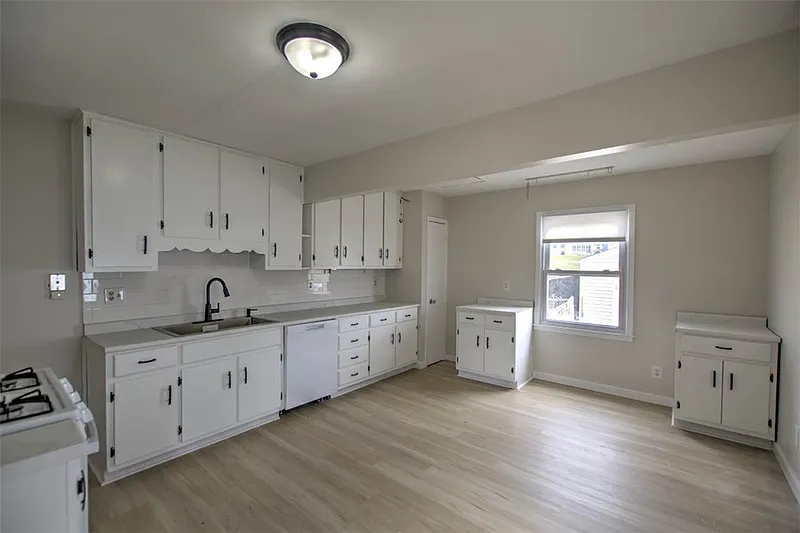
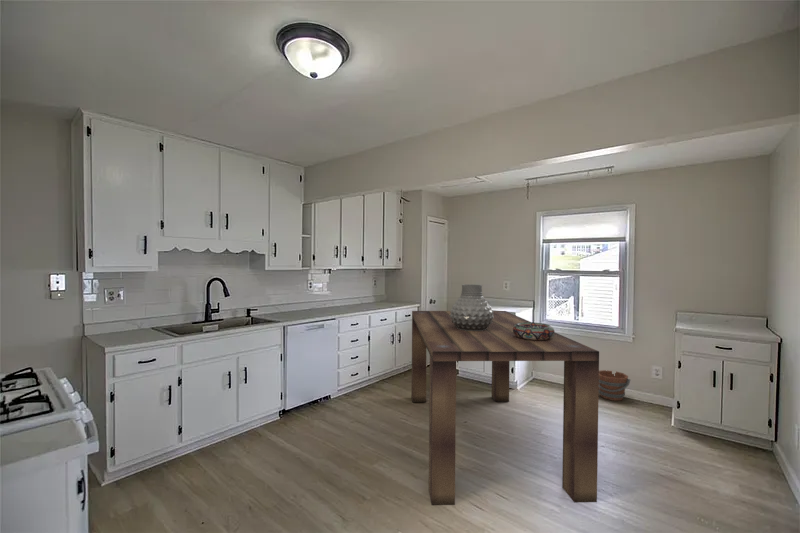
+ bucket [599,369,631,402]
+ decorative bowl [513,321,556,340]
+ dining table [411,310,600,506]
+ vase [450,283,494,331]
